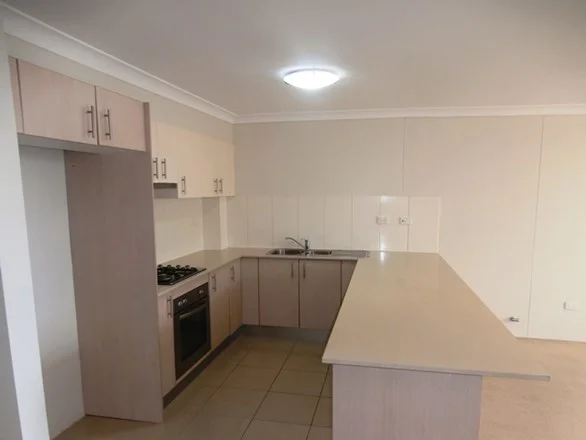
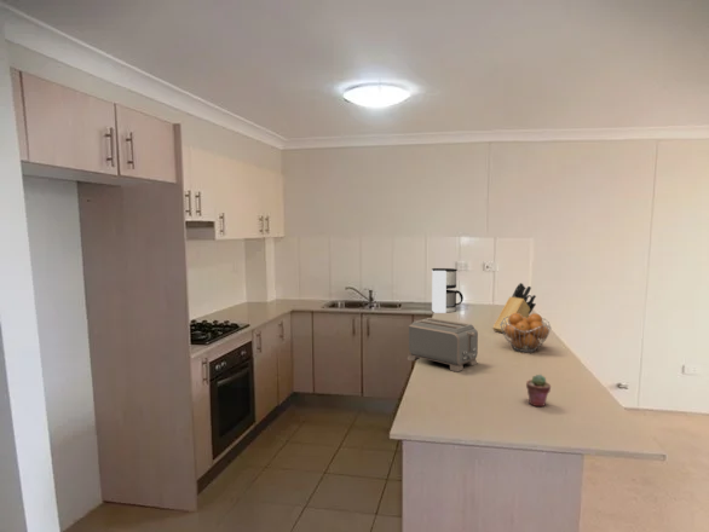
+ toaster [407,317,479,372]
+ potted succulent [525,374,552,407]
+ knife block [491,282,537,334]
+ fruit basket [500,312,552,353]
+ coffee maker [431,267,465,314]
